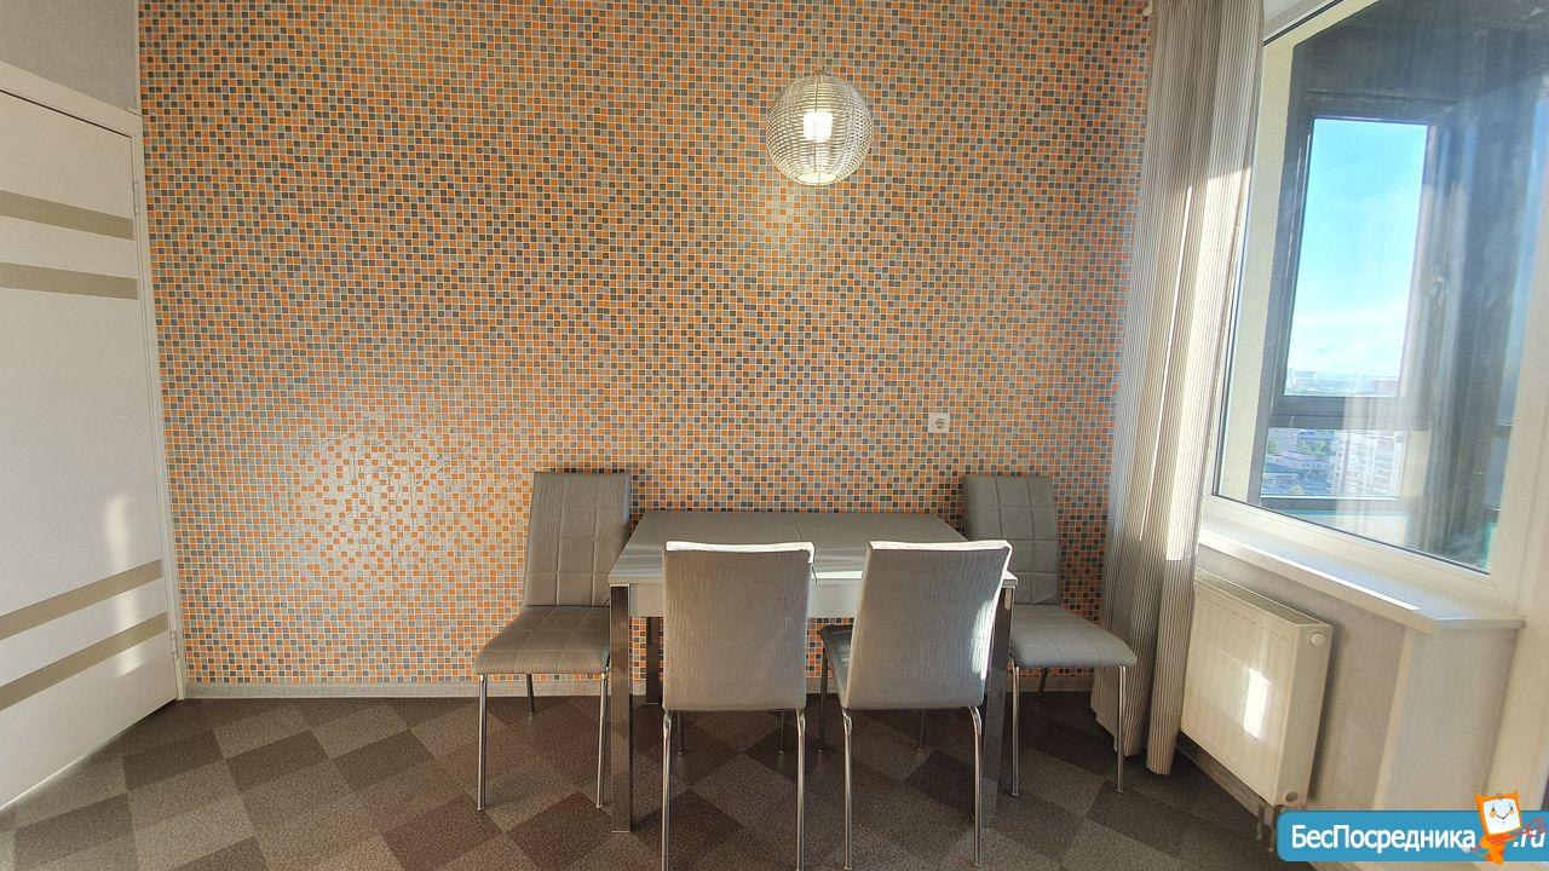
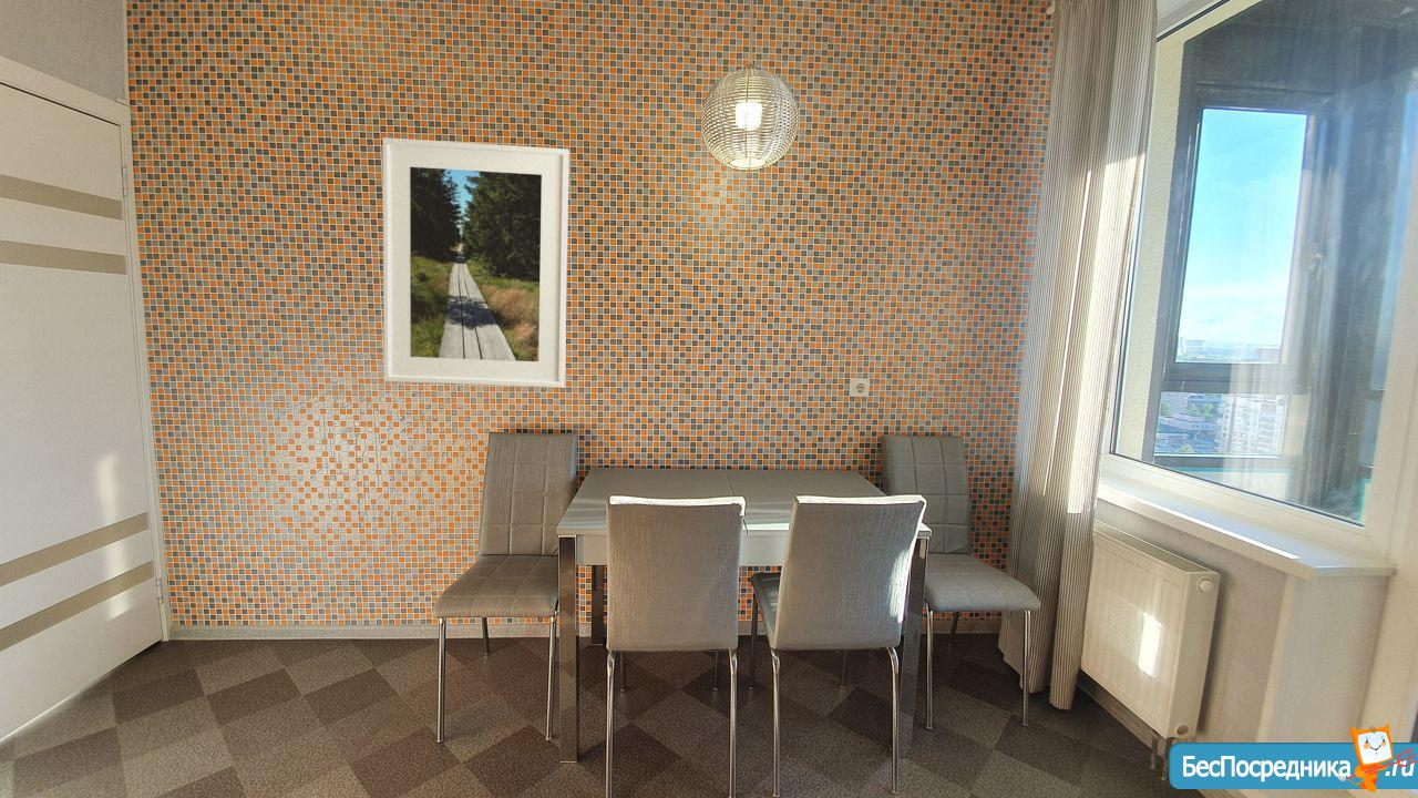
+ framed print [381,136,571,389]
